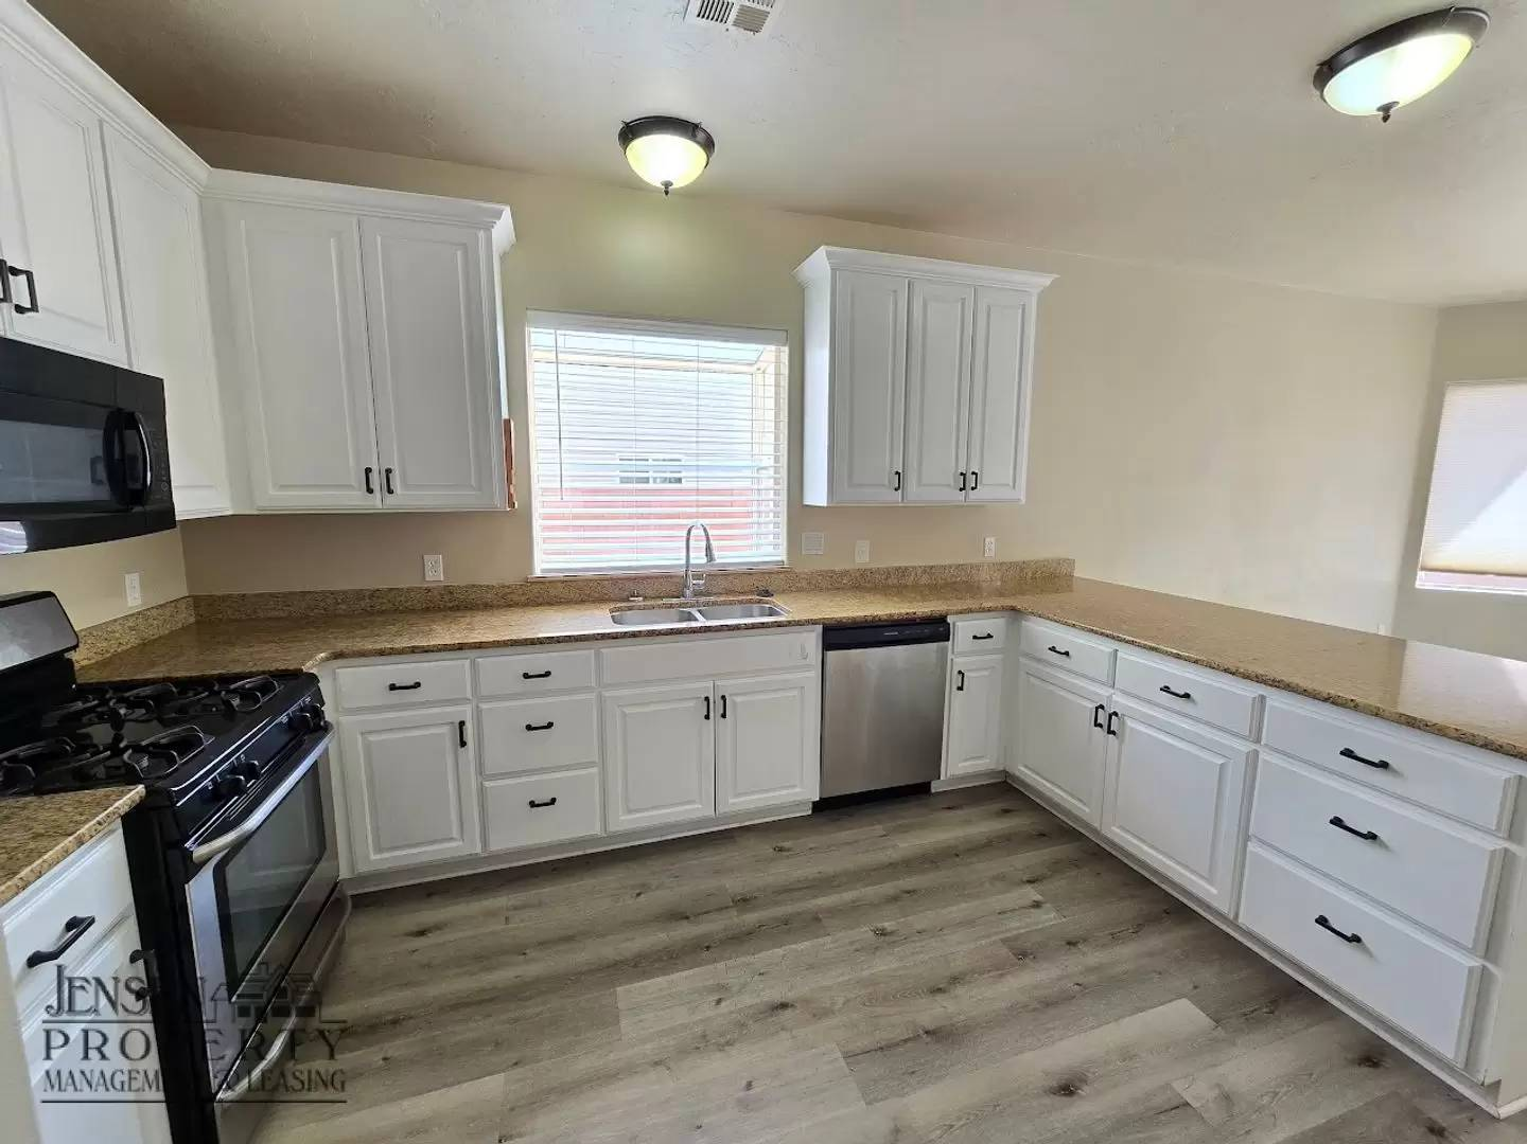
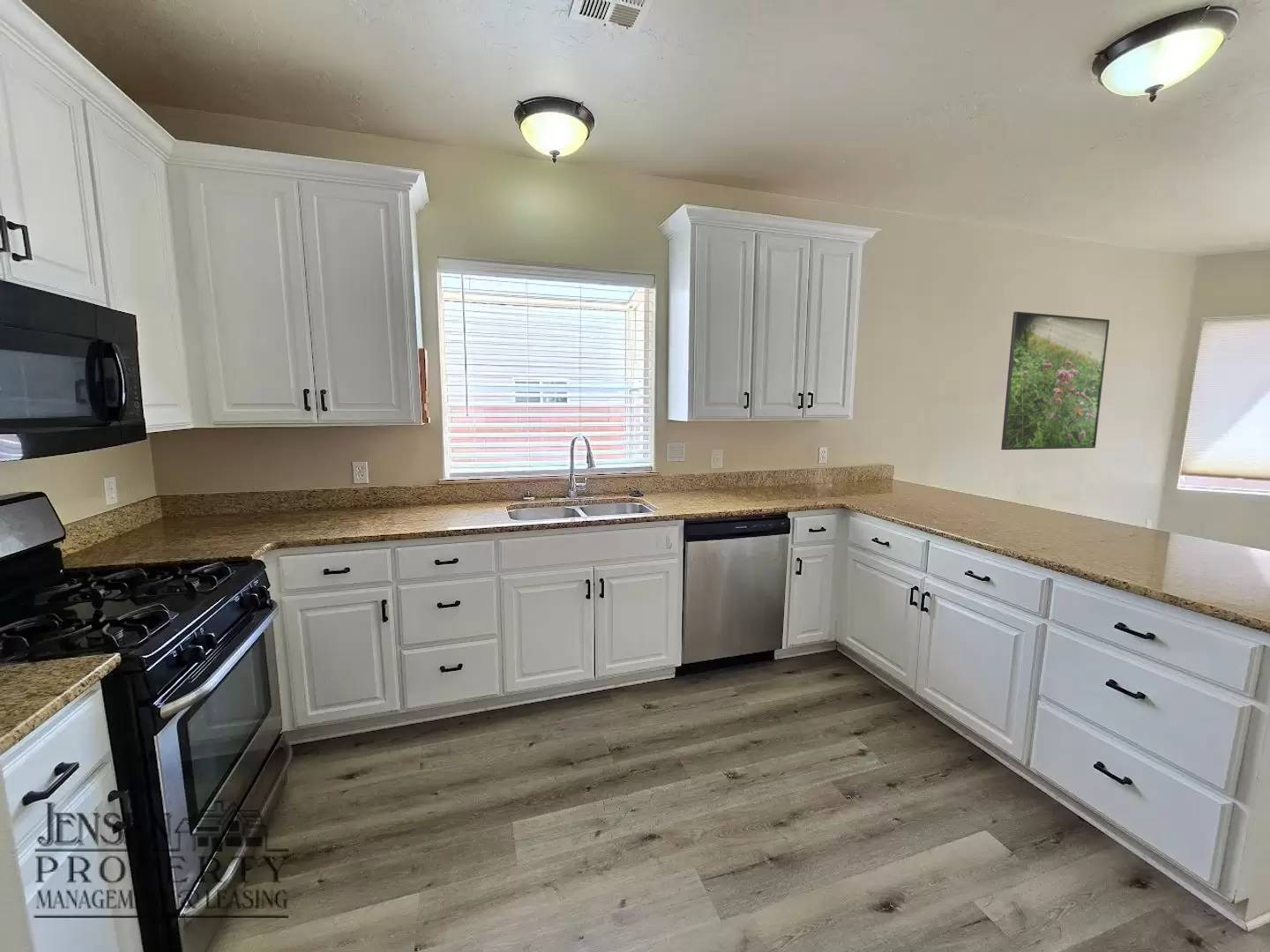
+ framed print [1000,311,1110,450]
